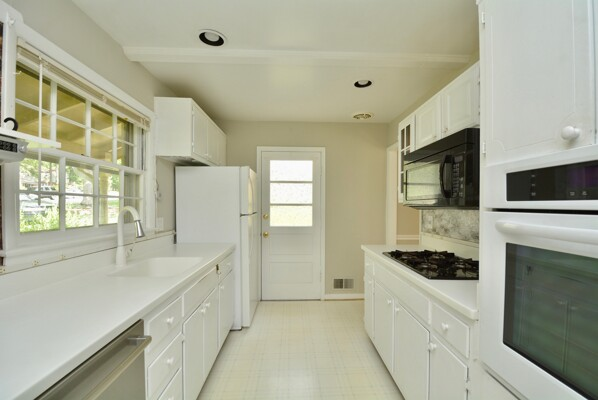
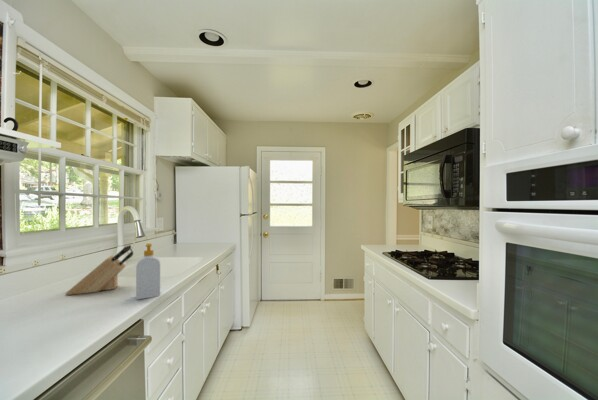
+ soap bottle [135,242,161,301]
+ knife block [64,244,134,296]
